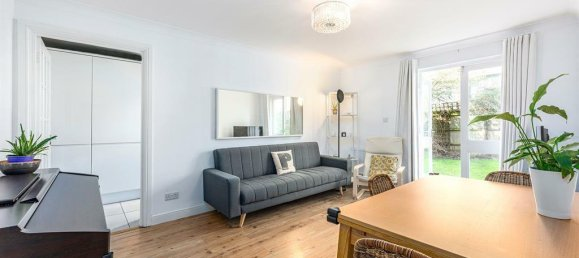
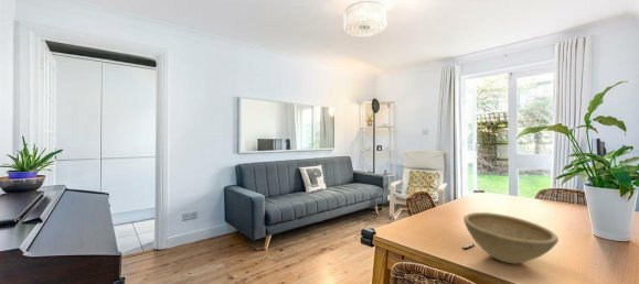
+ bowl [461,211,560,265]
